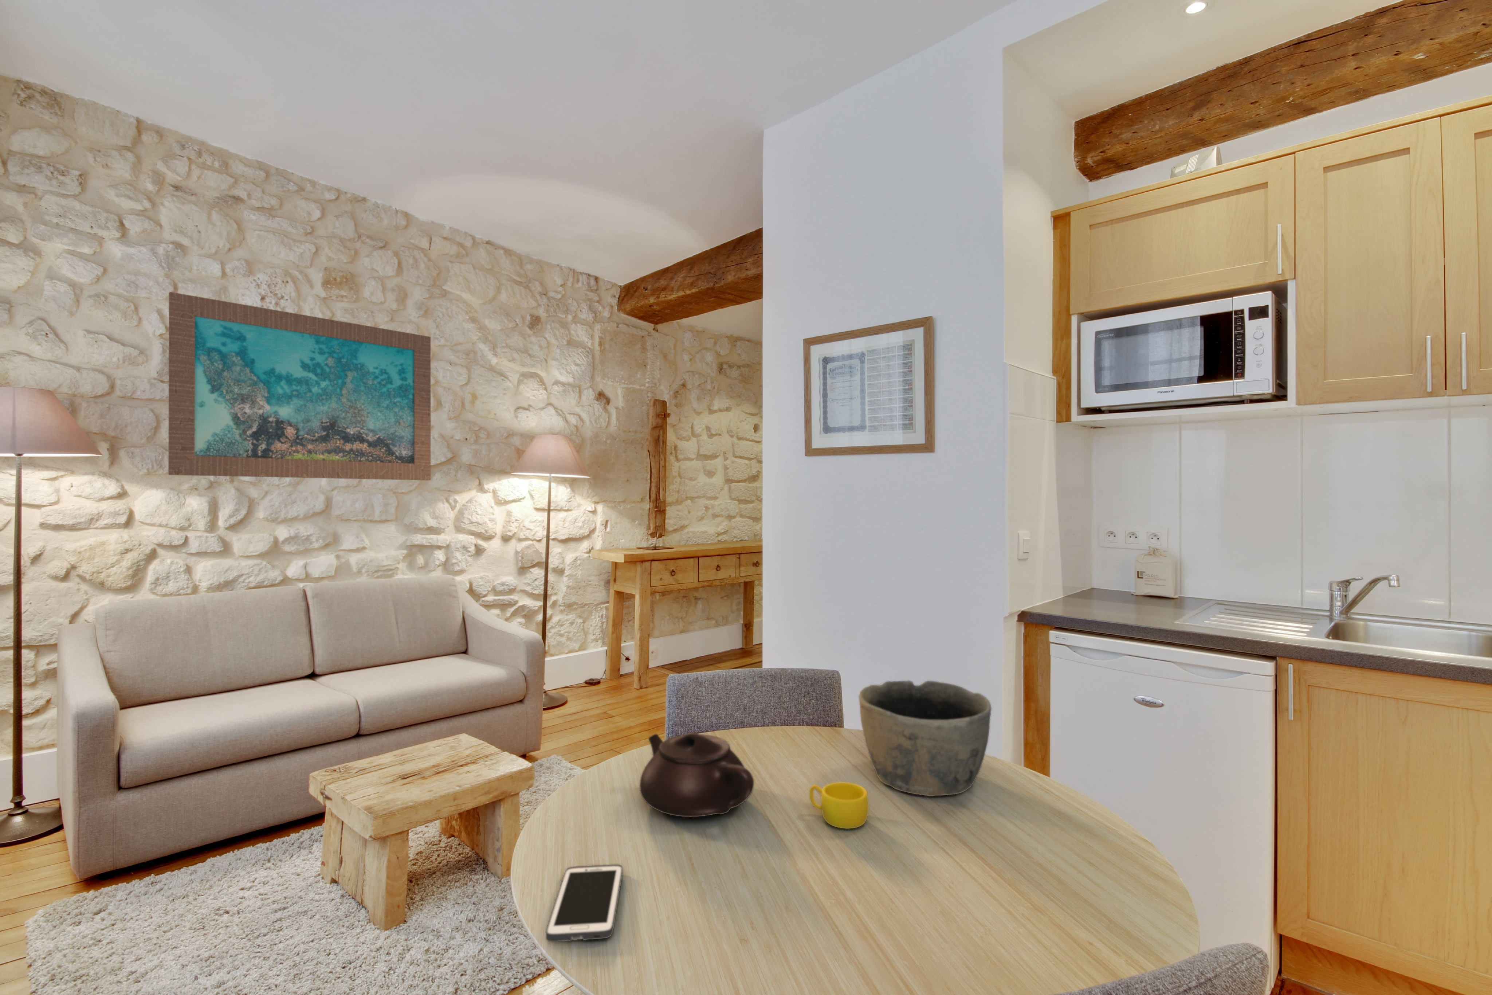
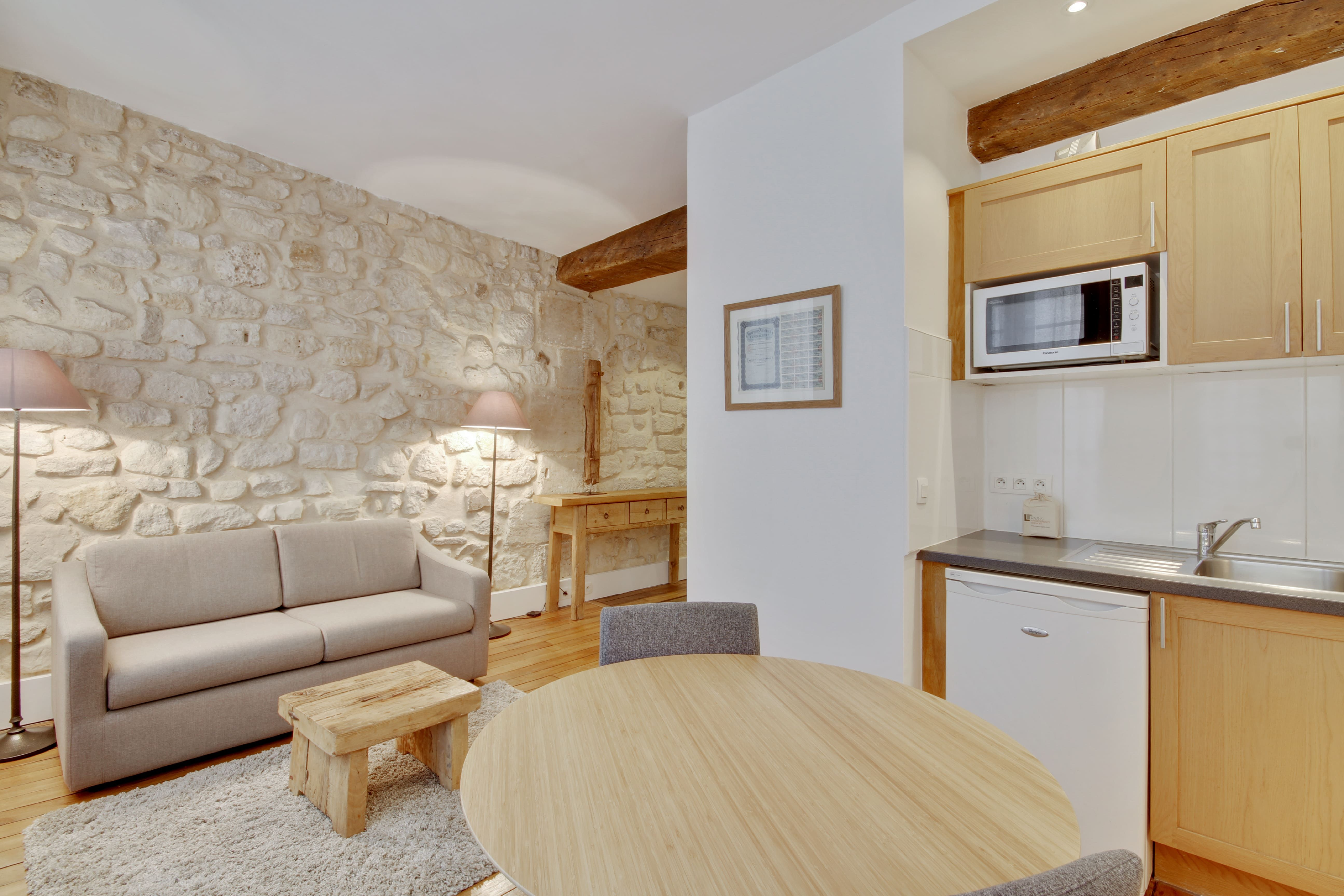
- cell phone [545,864,623,942]
- bowl [858,680,991,797]
- teapot [639,732,755,817]
- cup [809,782,869,830]
- wall art [168,291,432,481]
